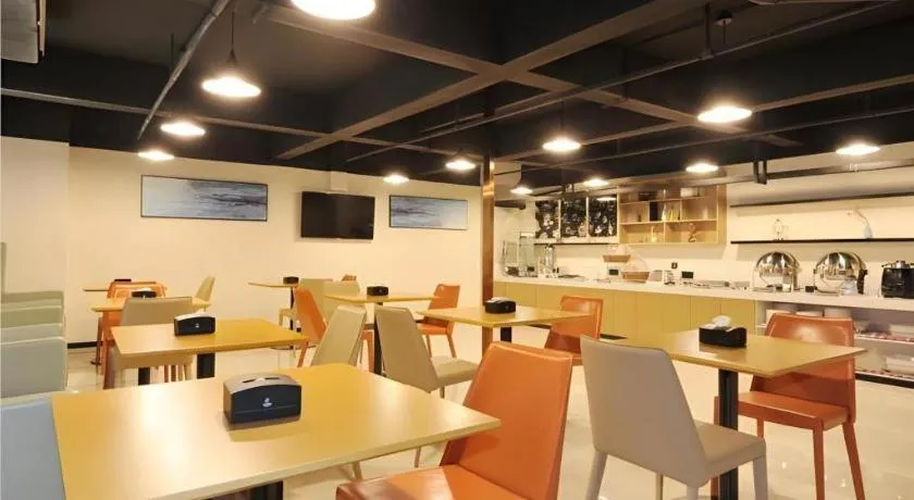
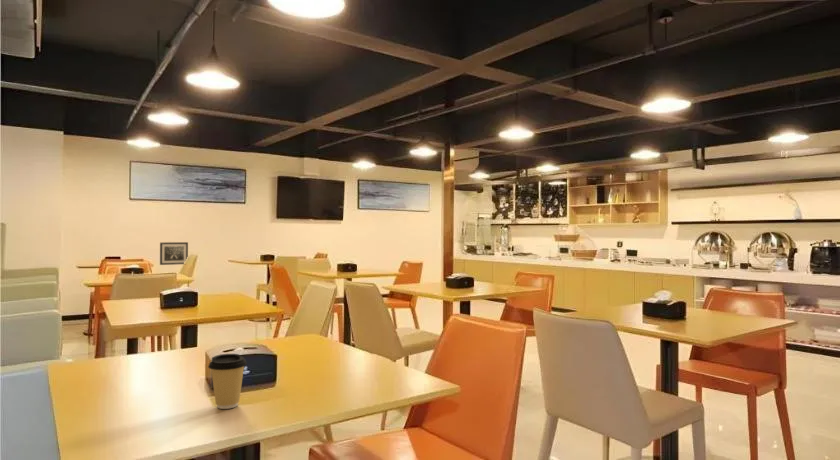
+ wall art [159,241,189,266]
+ coffee cup [207,353,248,410]
